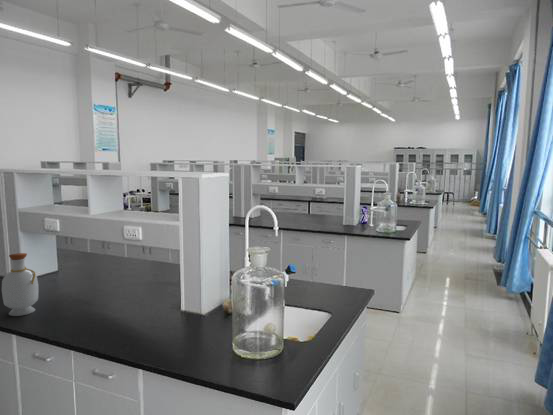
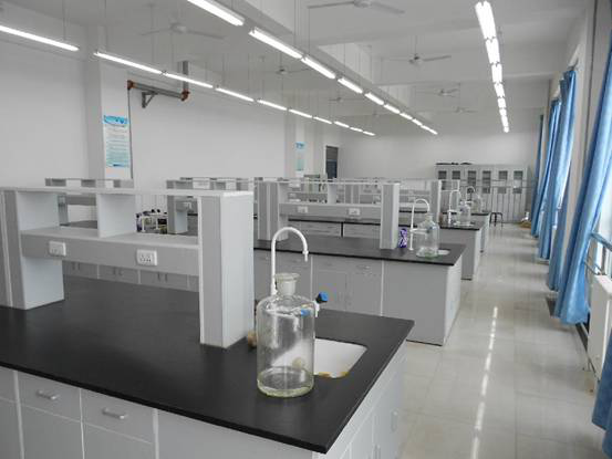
- bottle [1,252,39,317]
